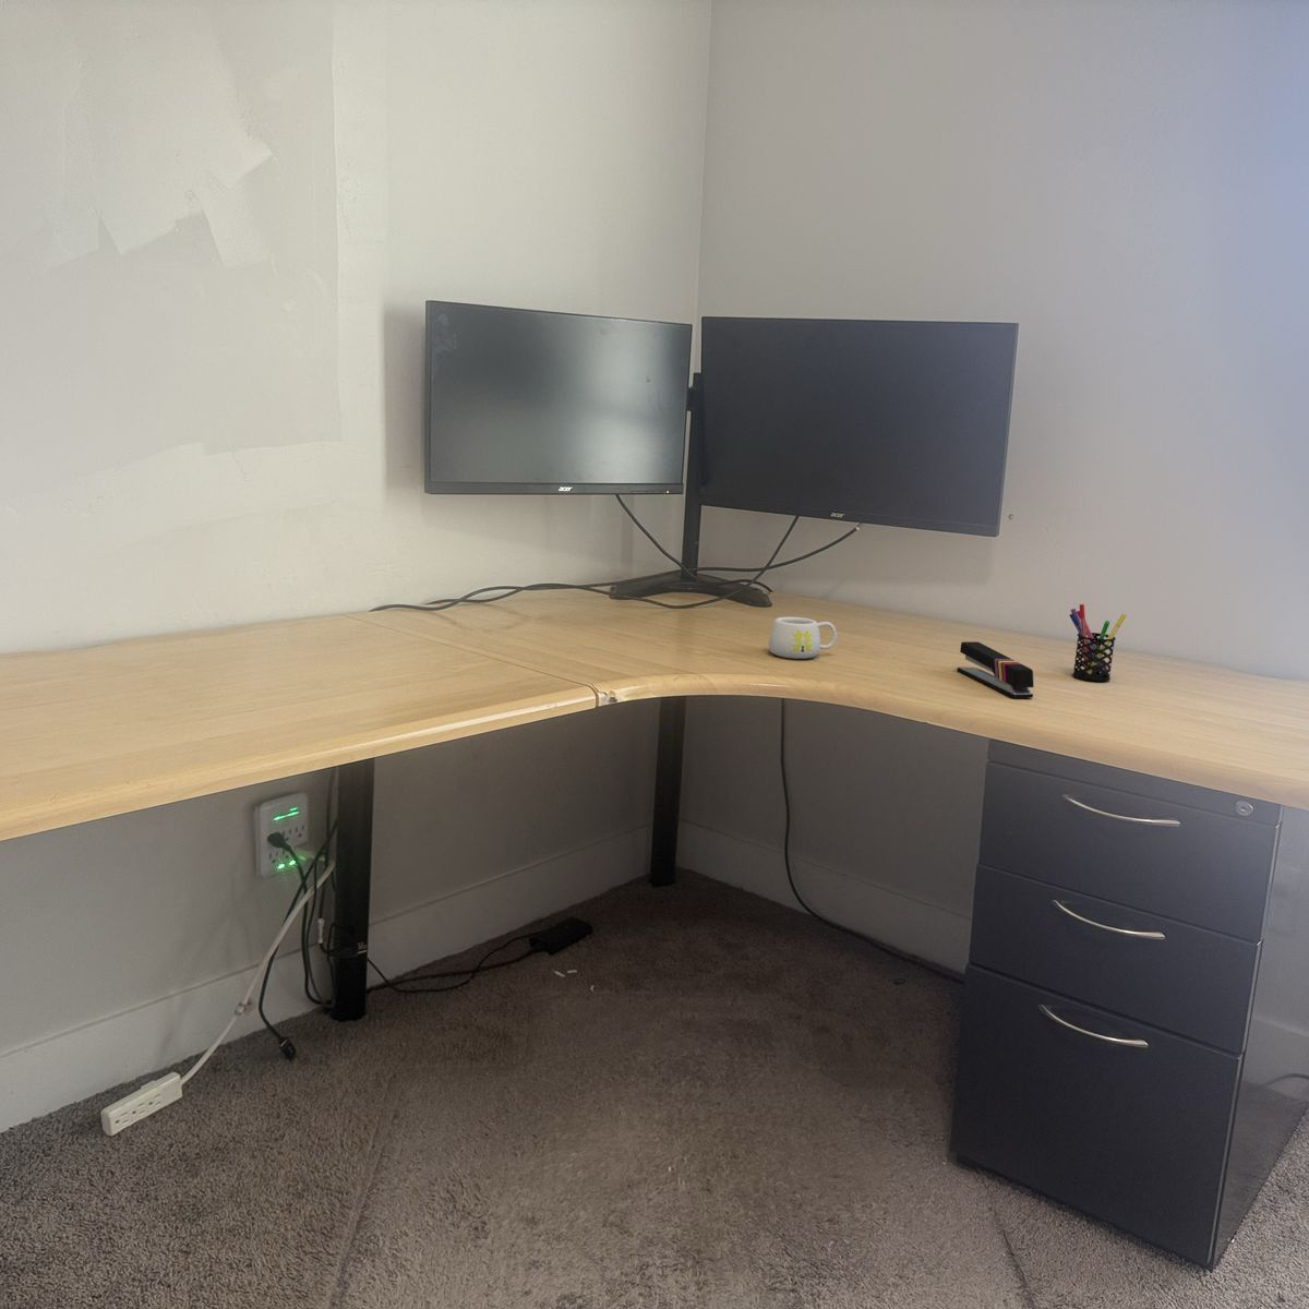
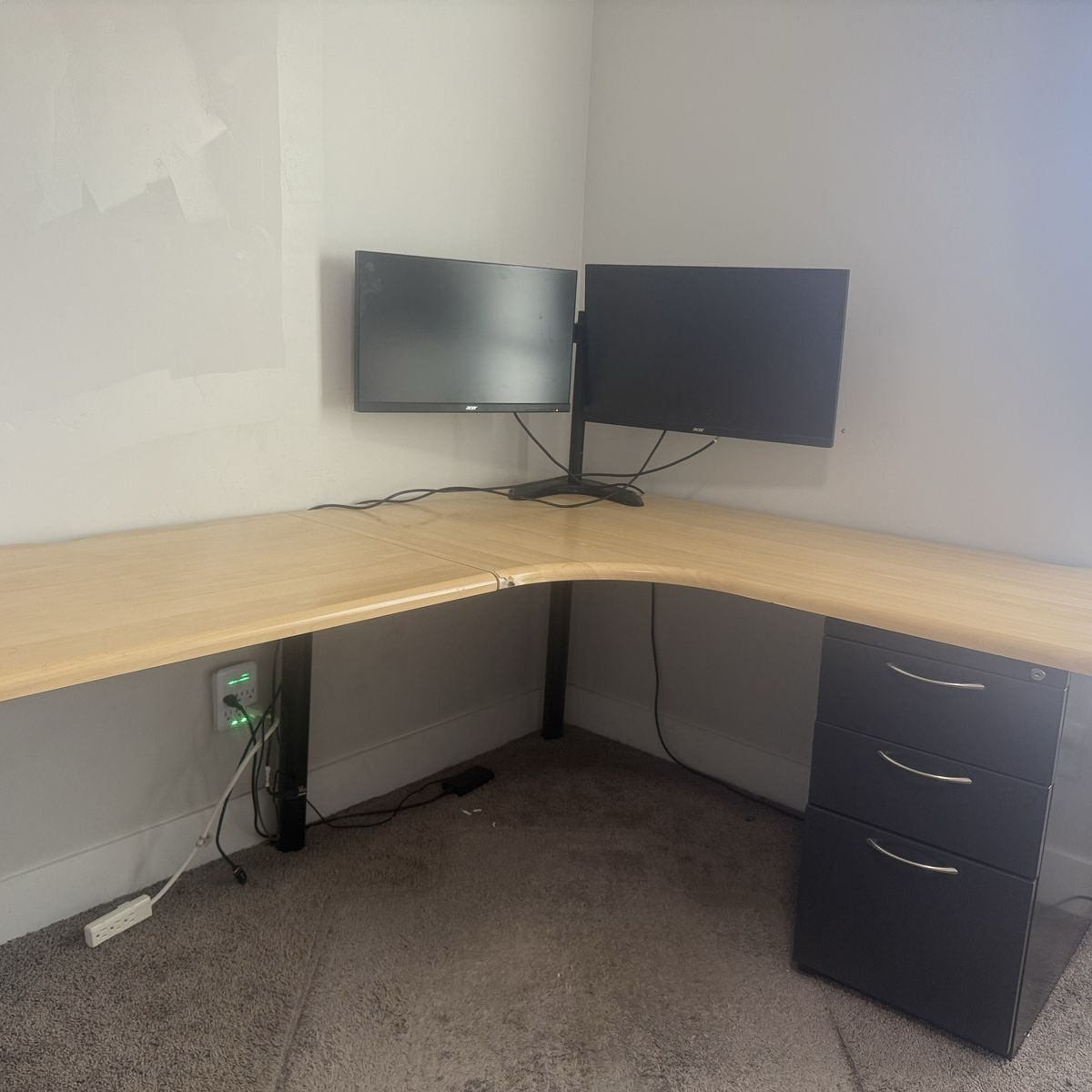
- mug [768,616,838,660]
- pen holder [1069,603,1127,683]
- stapler [955,640,1034,699]
